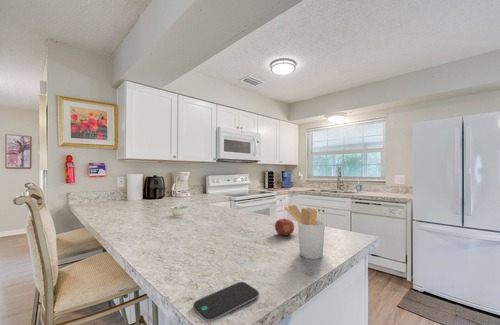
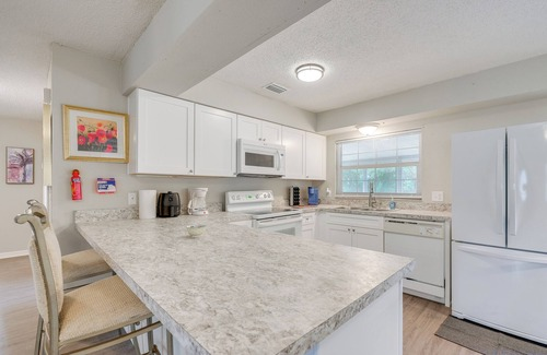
- fruit [274,217,295,237]
- utensil holder [284,204,326,260]
- smartphone [192,281,260,322]
